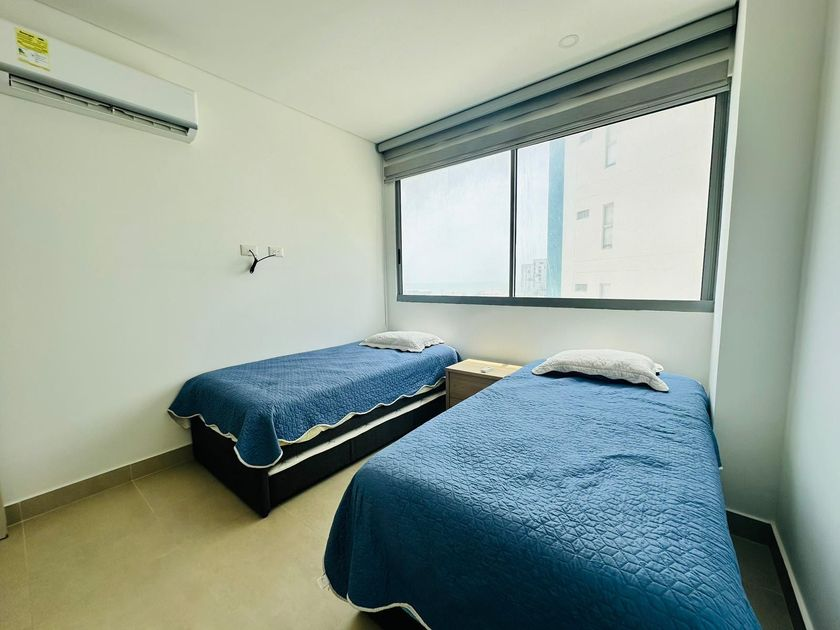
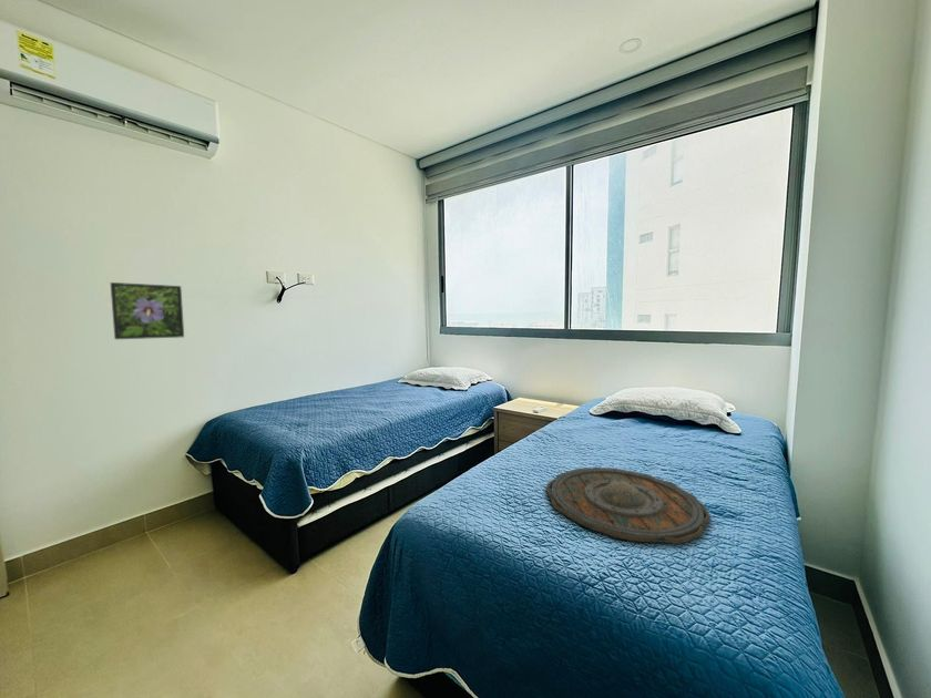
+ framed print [110,281,185,340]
+ tray [545,466,712,545]
